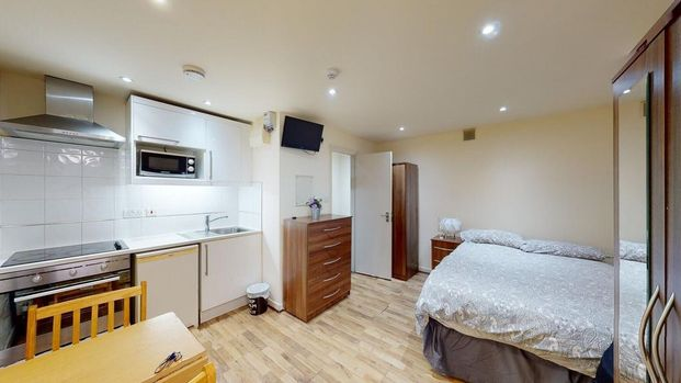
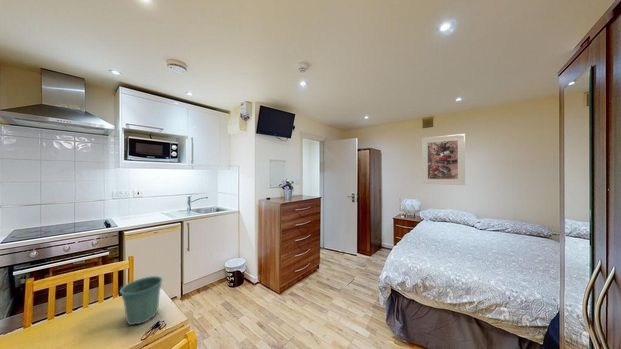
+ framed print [421,133,466,186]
+ flower pot [119,275,164,326]
